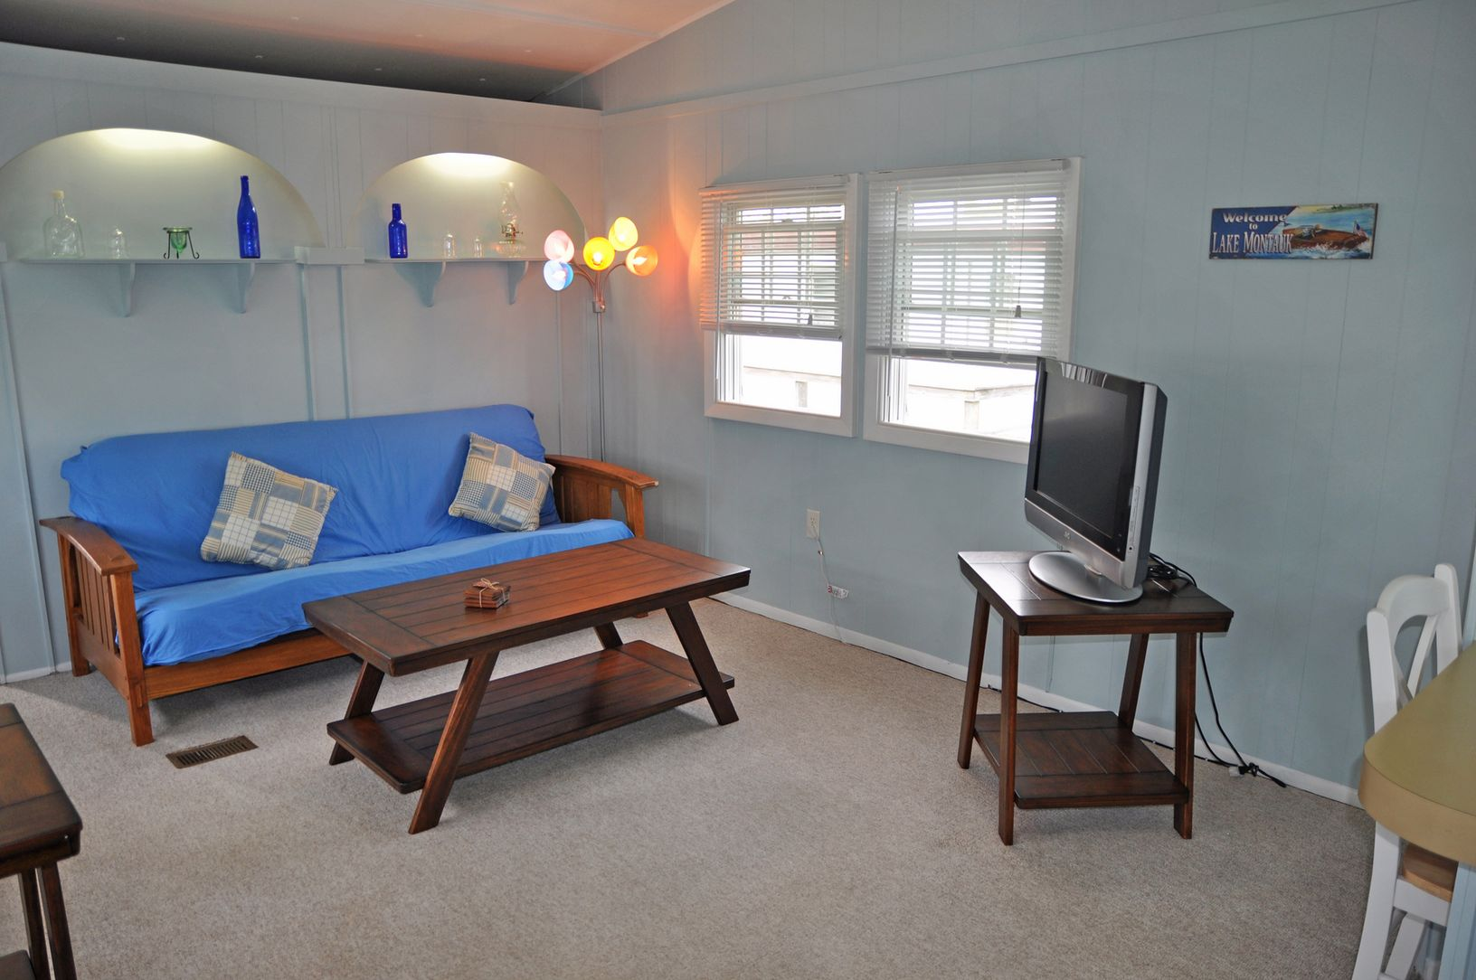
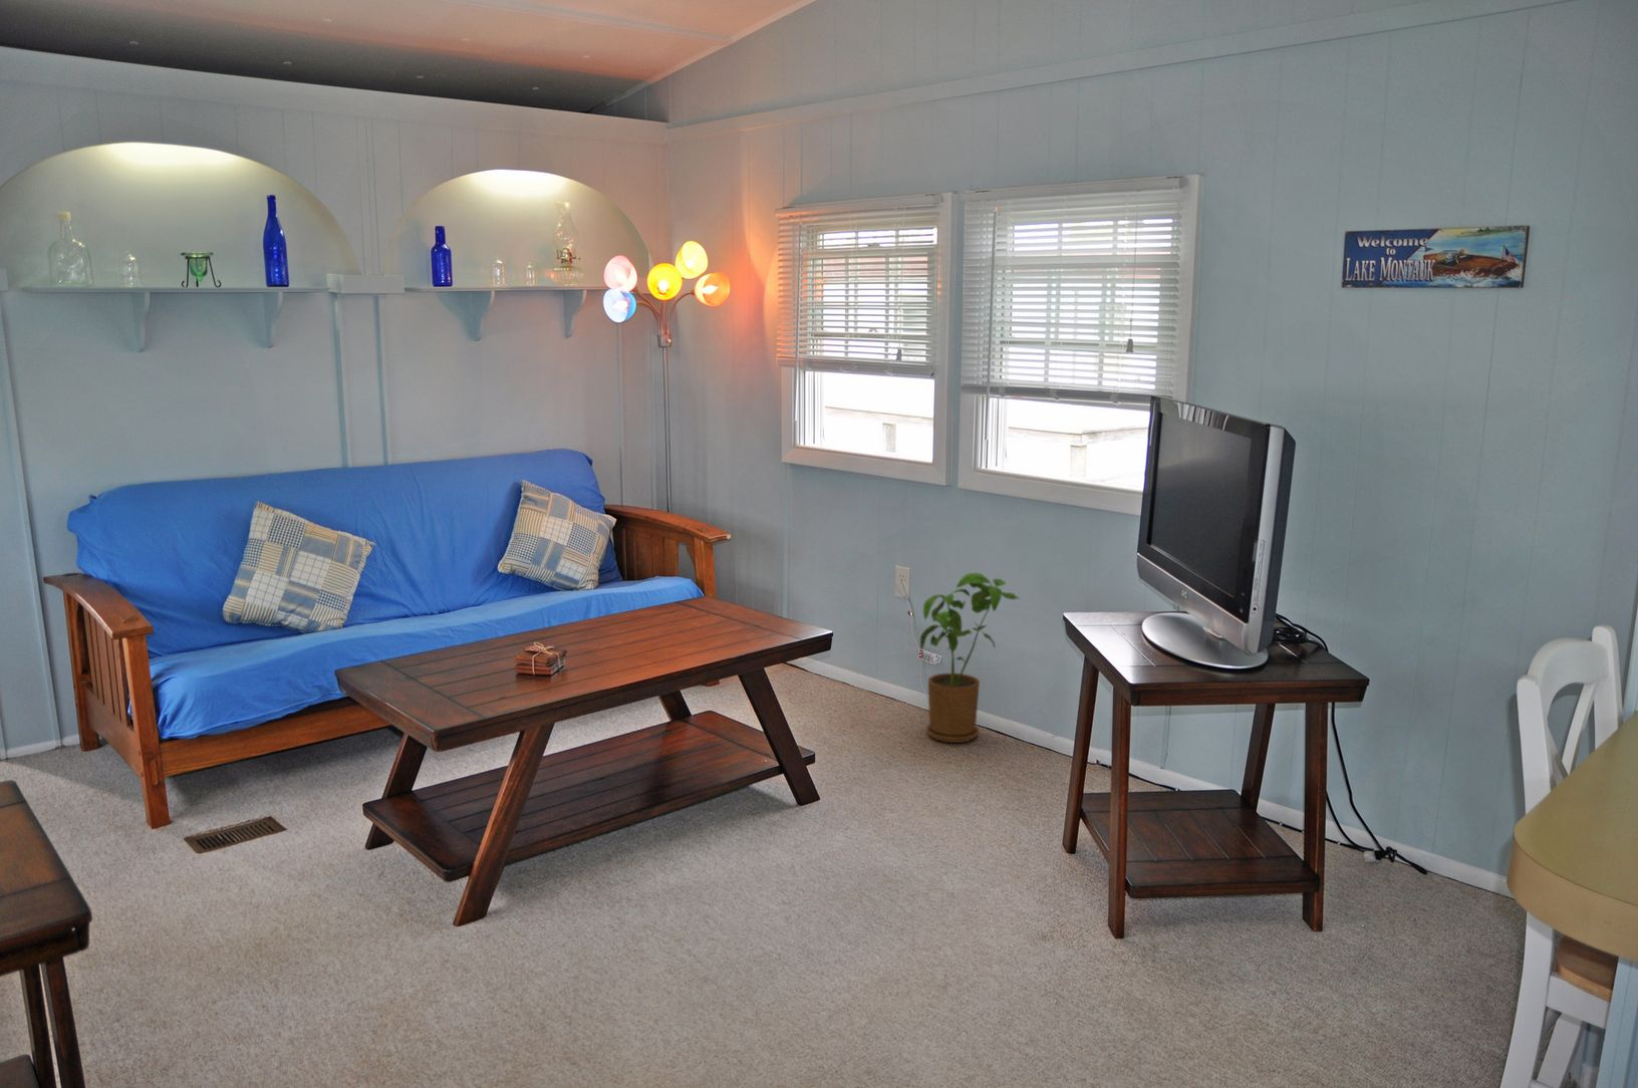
+ house plant [919,572,1021,743]
